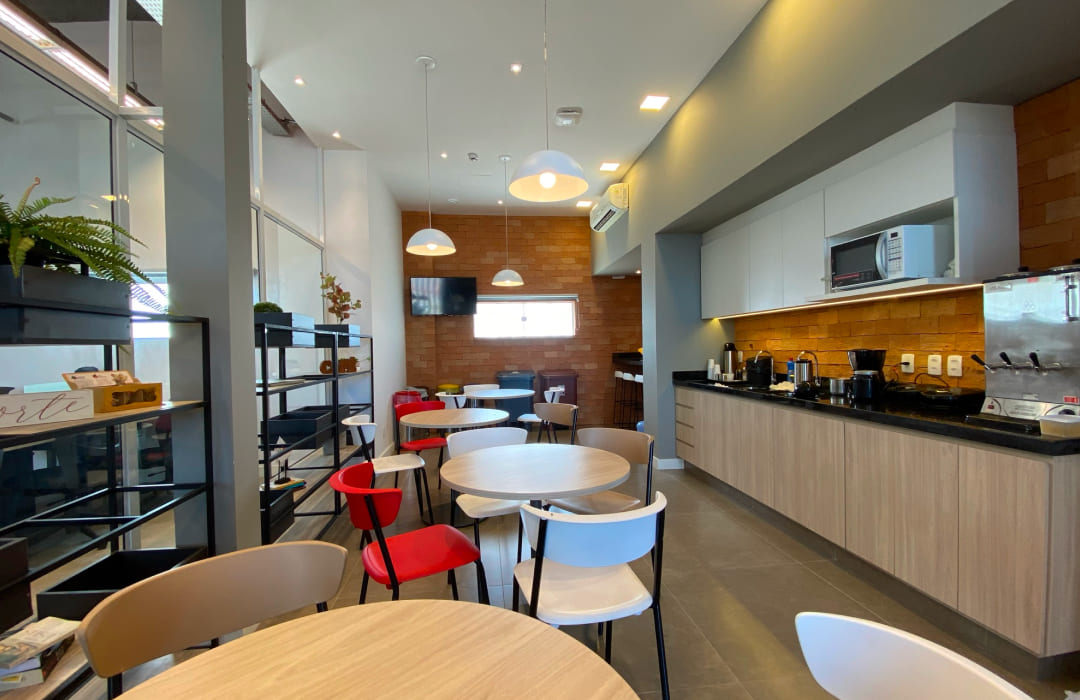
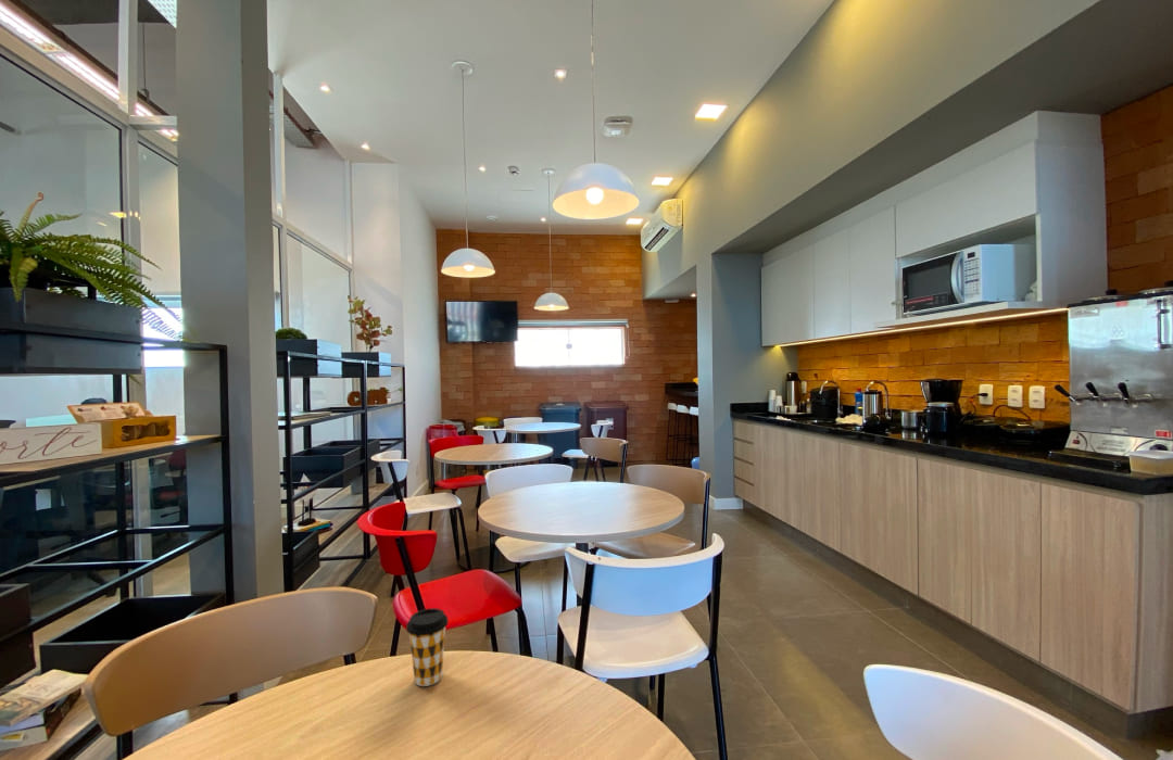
+ coffee cup [405,607,450,687]
